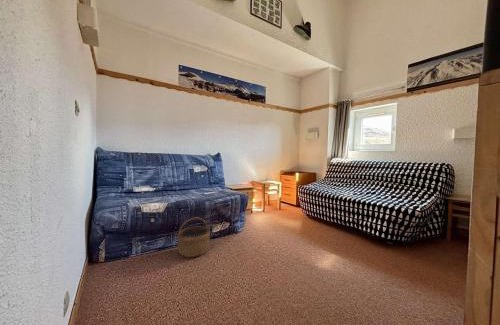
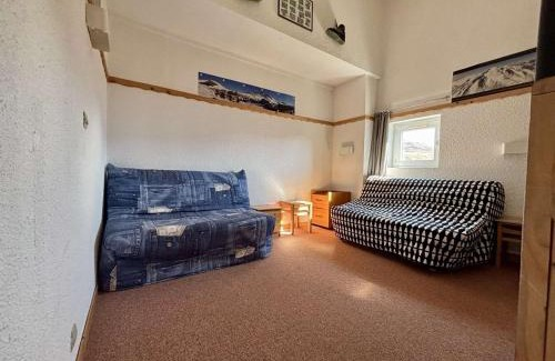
- wicker basket [176,217,211,258]
